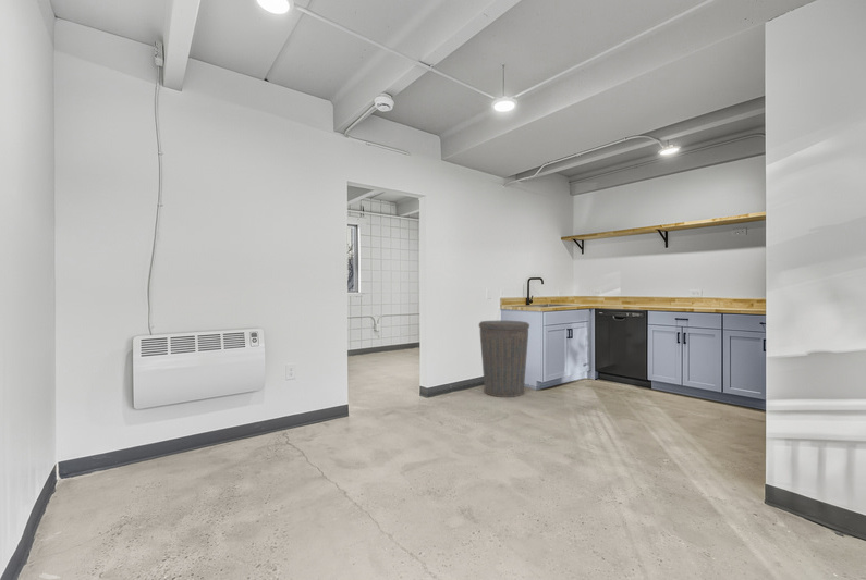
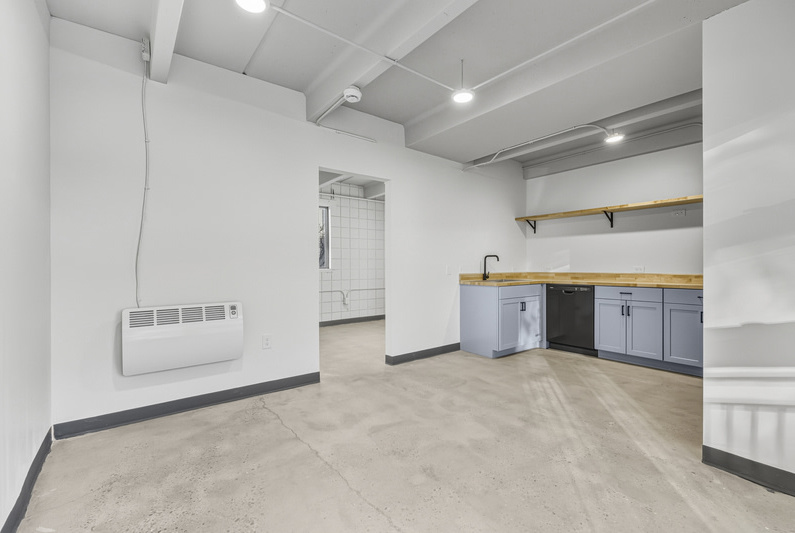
- trash can [478,320,530,398]
